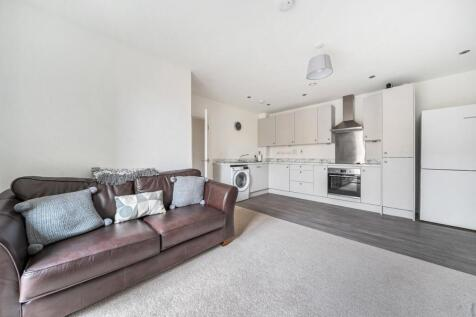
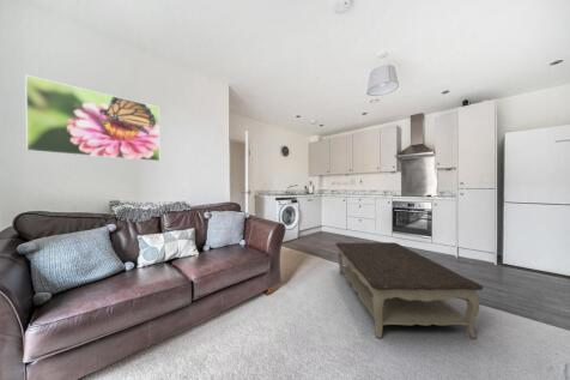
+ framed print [24,74,160,163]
+ coffee table [334,241,485,339]
